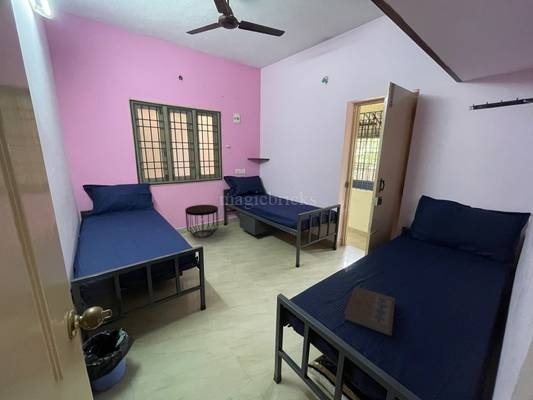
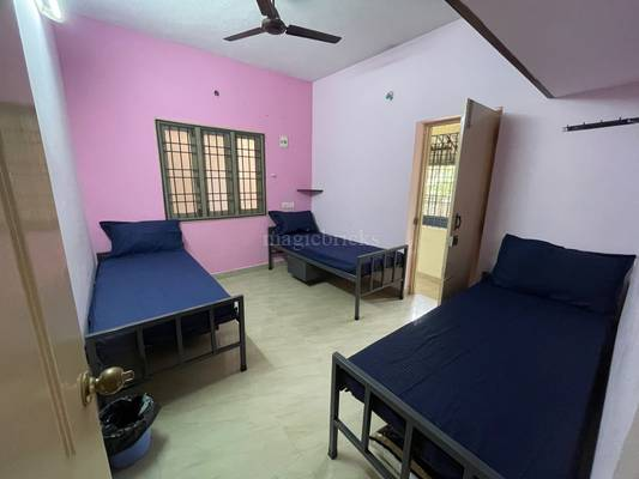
- side table [184,204,220,238]
- book [343,285,396,337]
